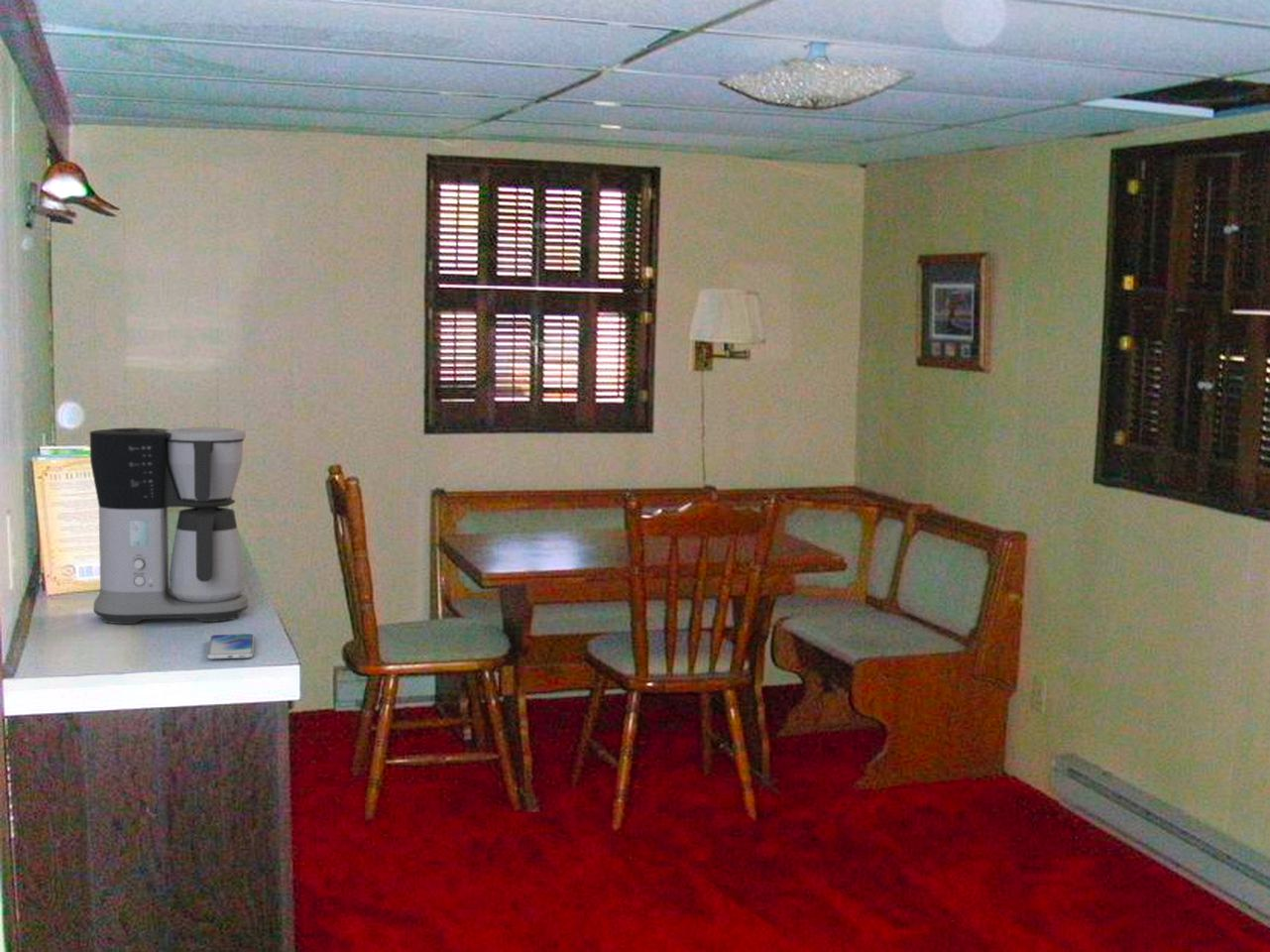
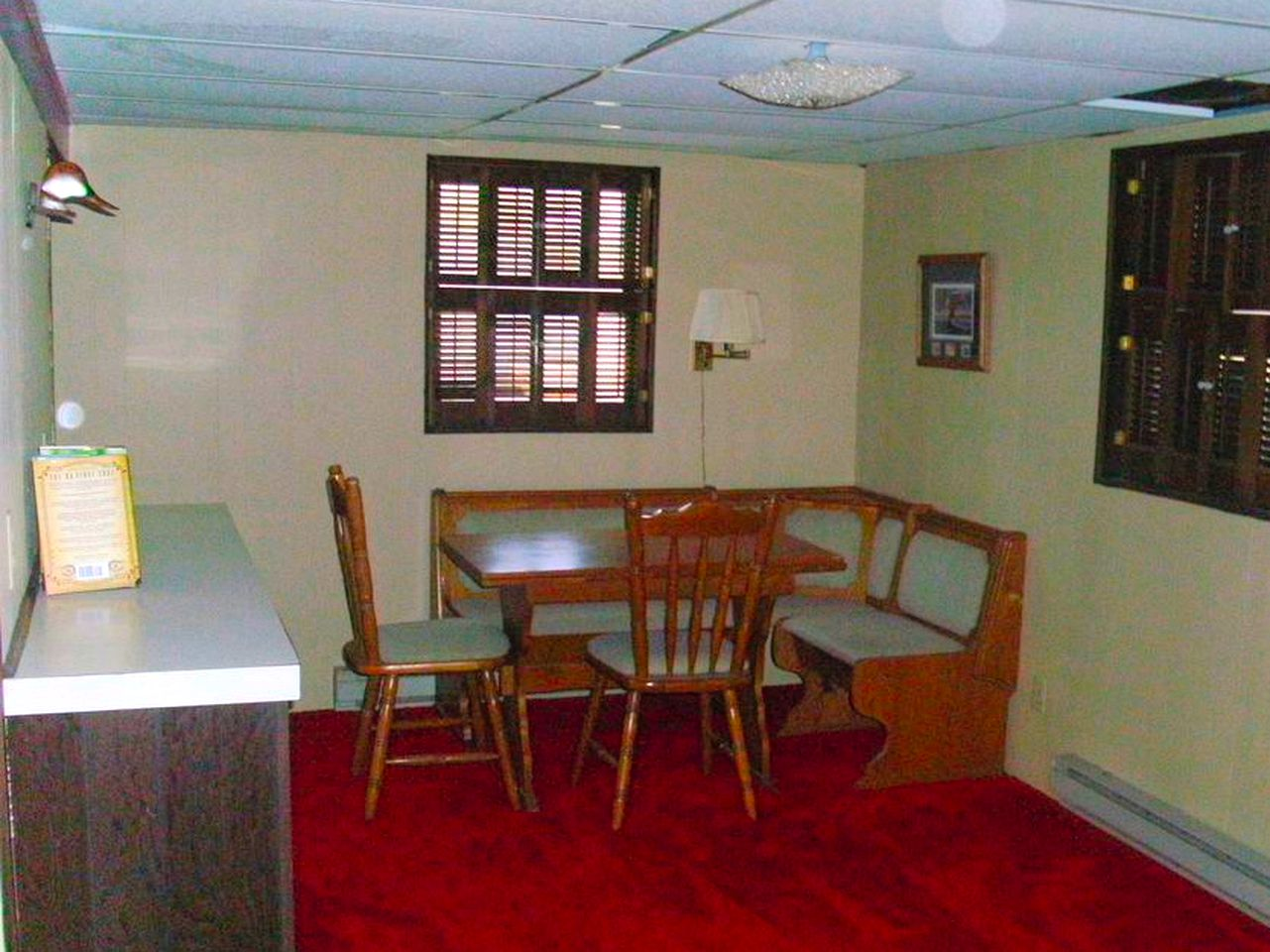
- smartphone [206,633,255,660]
- coffee maker [89,425,250,625]
